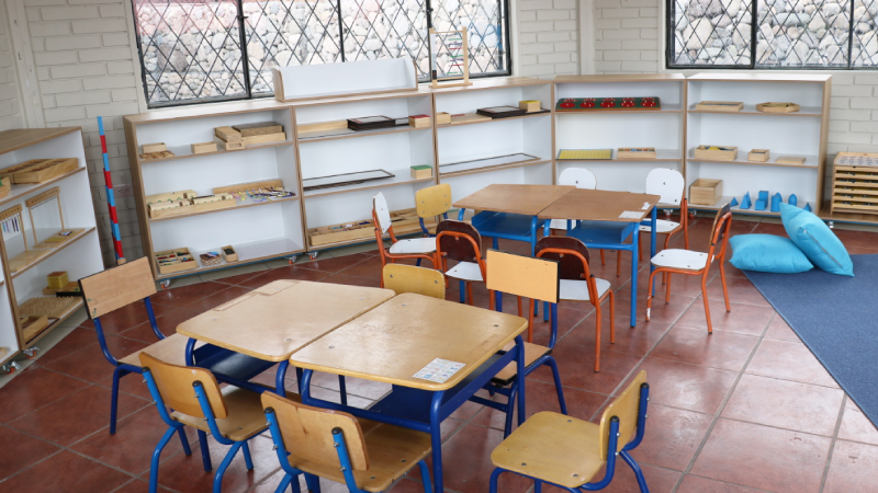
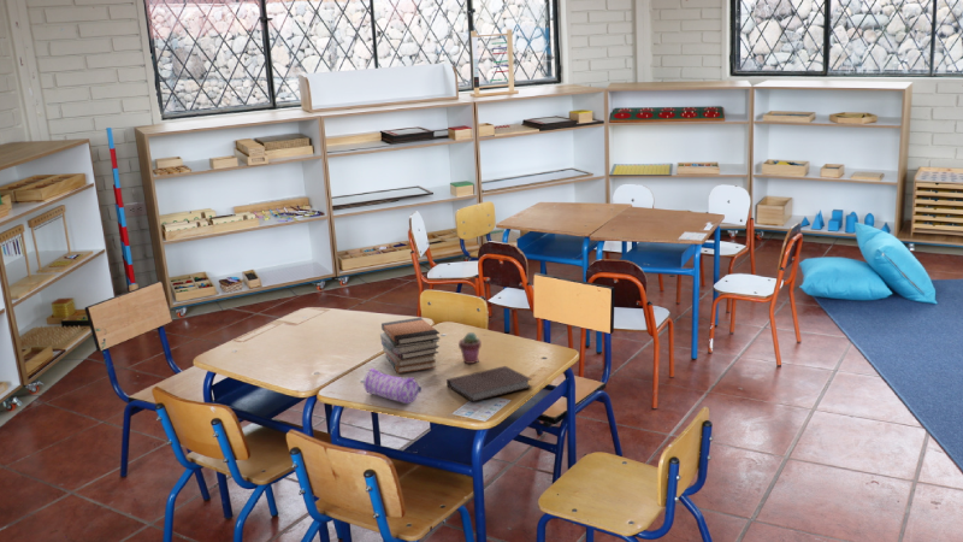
+ notebook [445,365,533,403]
+ book stack [379,317,441,375]
+ potted succulent [457,331,483,365]
+ pencil case [362,367,423,405]
